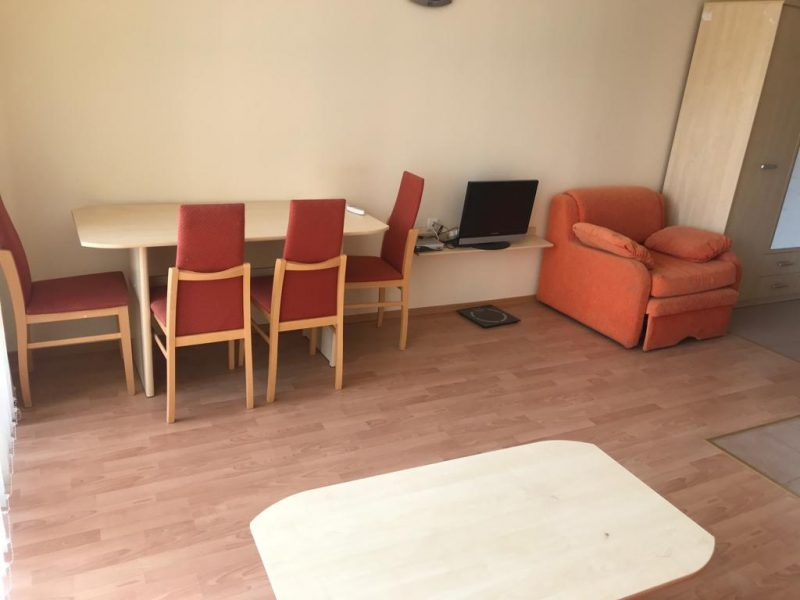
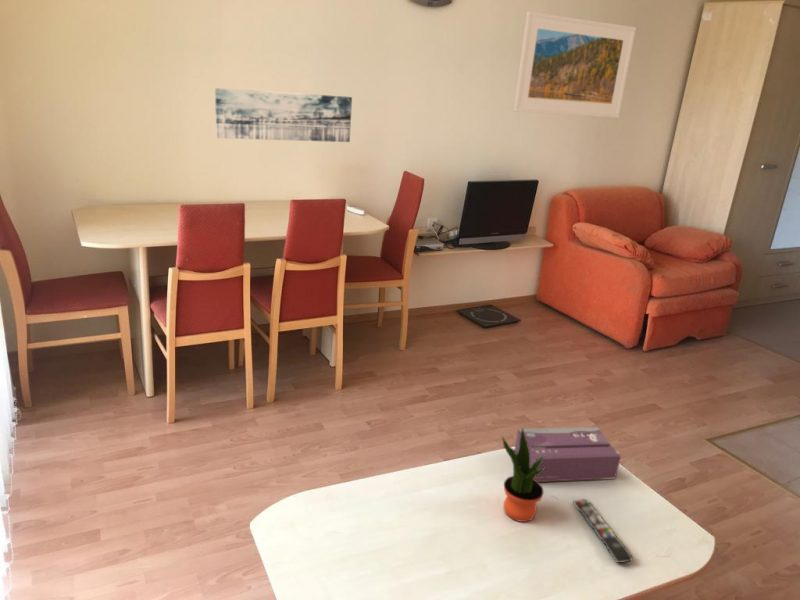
+ wall art [214,87,353,143]
+ remote control [573,498,634,564]
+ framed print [512,10,637,119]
+ potted plant [501,427,545,523]
+ tissue box [513,426,622,483]
